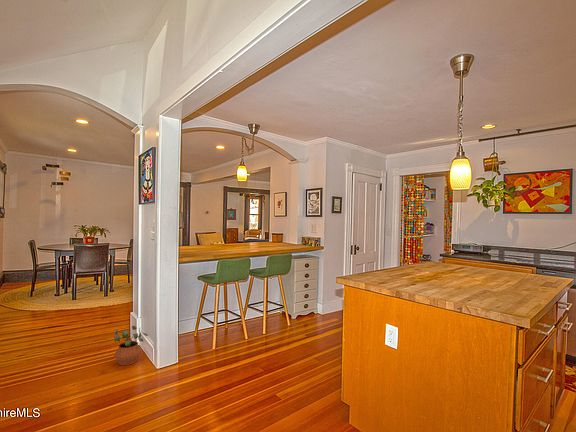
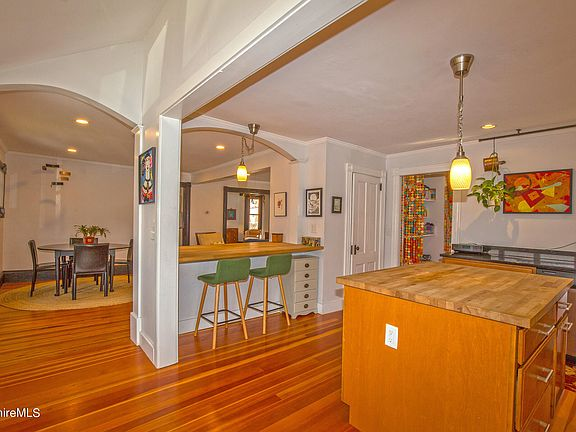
- potted plant [113,325,149,366]
